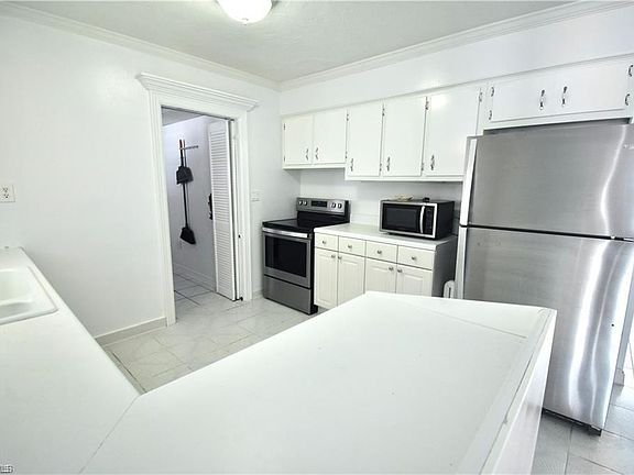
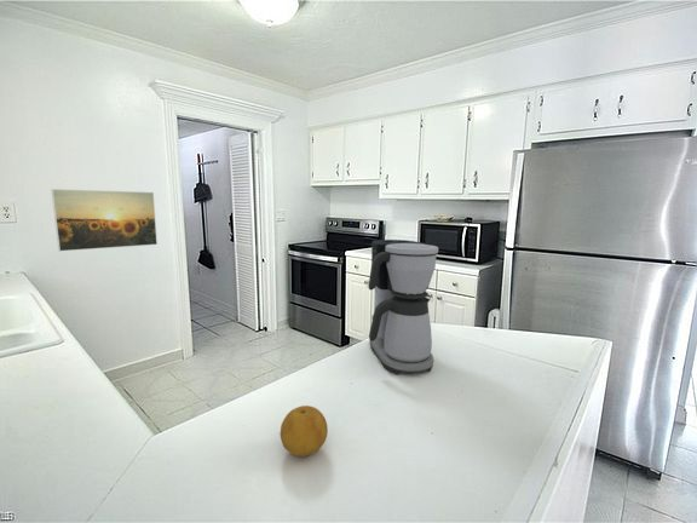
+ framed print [50,188,159,253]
+ fruit [280,404,329,458]
+ coffee maker [367,238,439,375]
